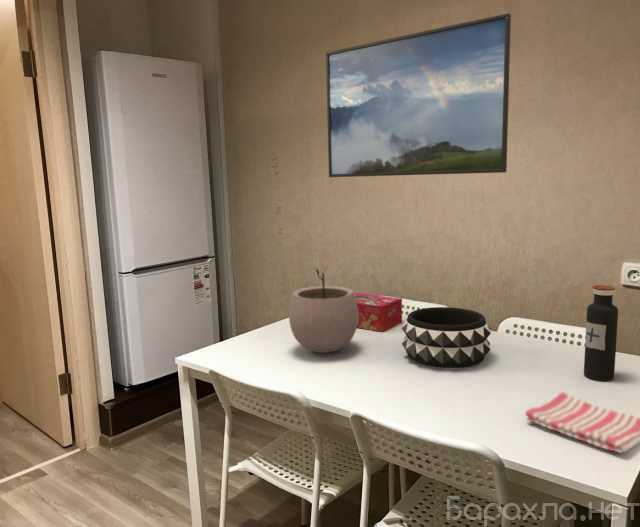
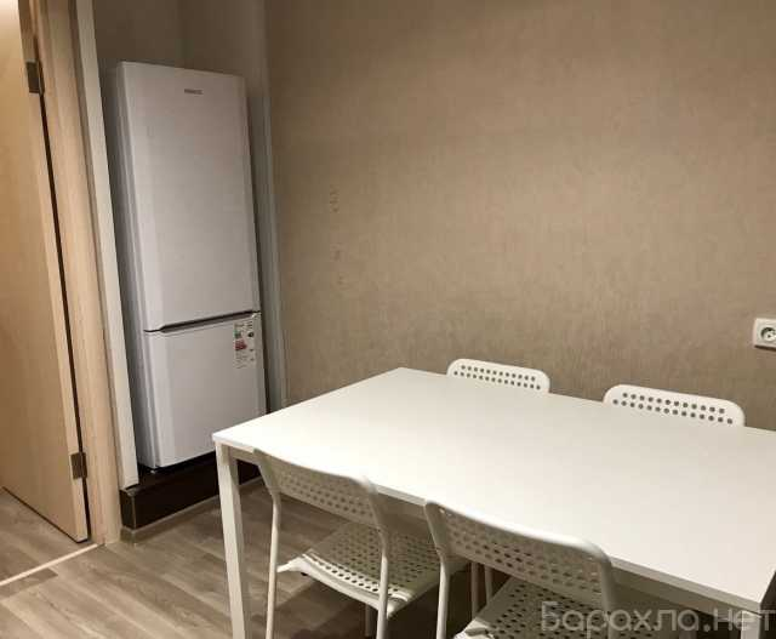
- decorative bowl [401,306,492,369]
- plant pot [288,265,358,354]
- tissue box [354,292,403,333]
- water bottle [583,284,619,382]
- dish towel [524,391,640,454]
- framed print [325,12,512,178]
